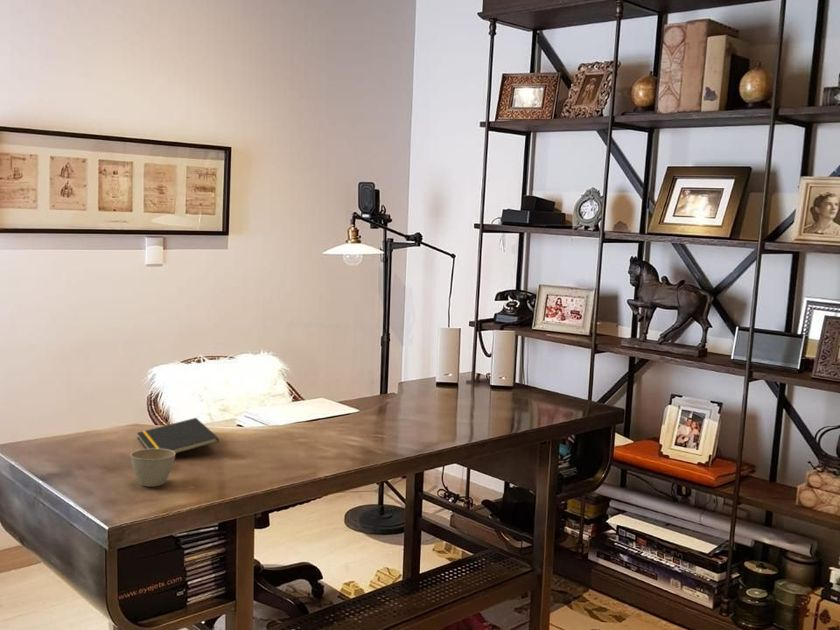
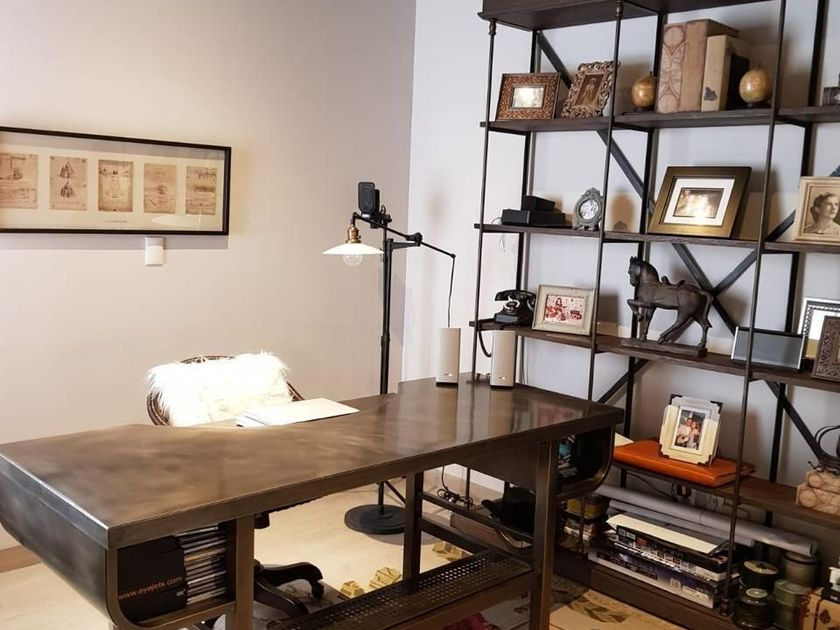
- flower pot [129,448,177,488]
- notepad [136,417,220,455]
